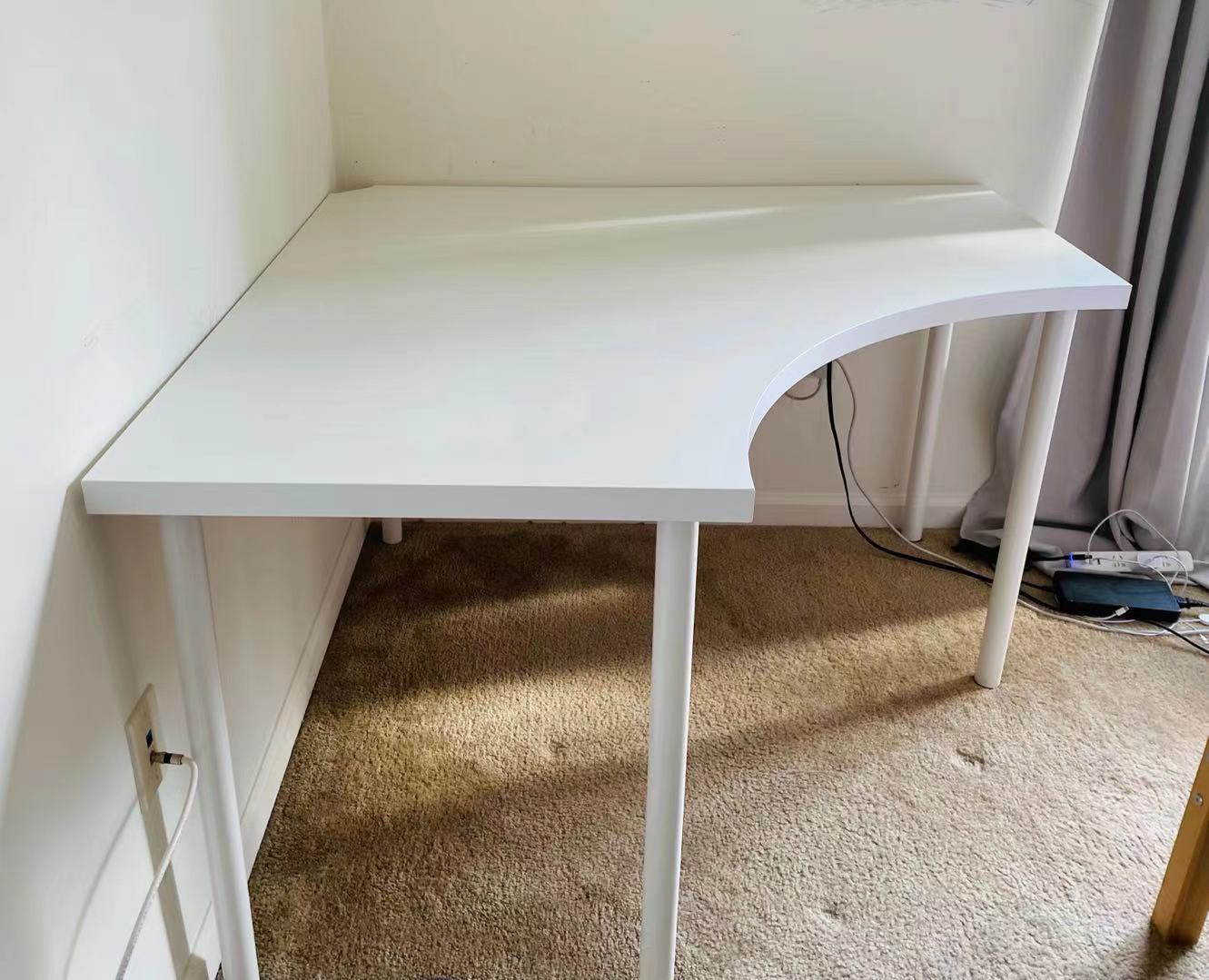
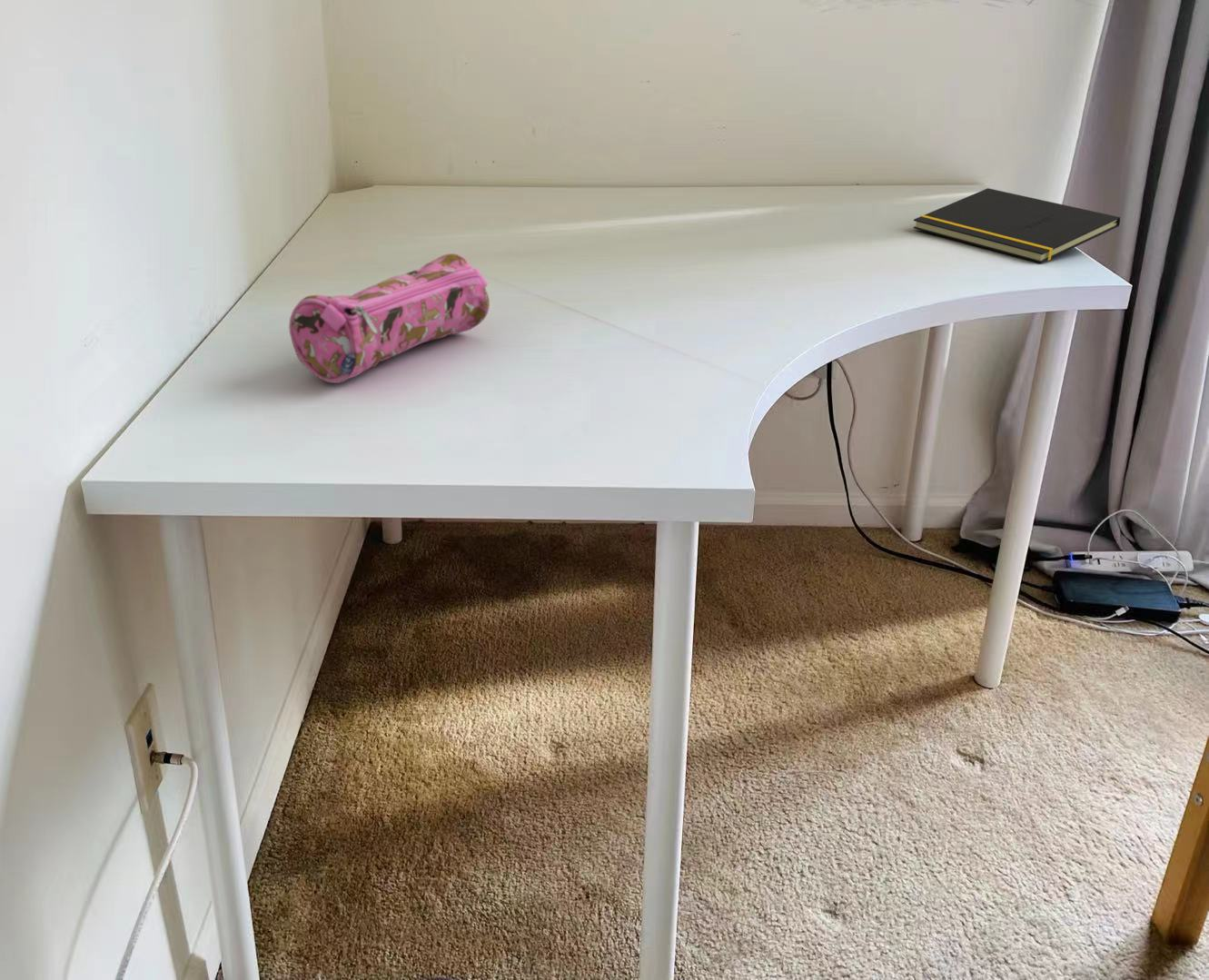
+ notepad [913,187,1121,263]
+ pencil case [288,252,491,384]
